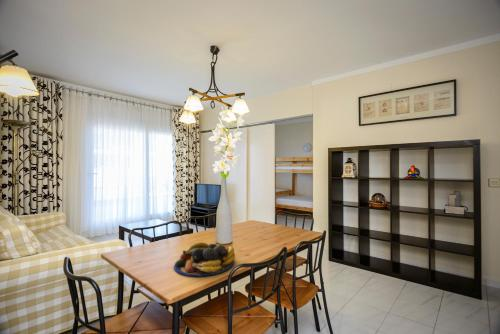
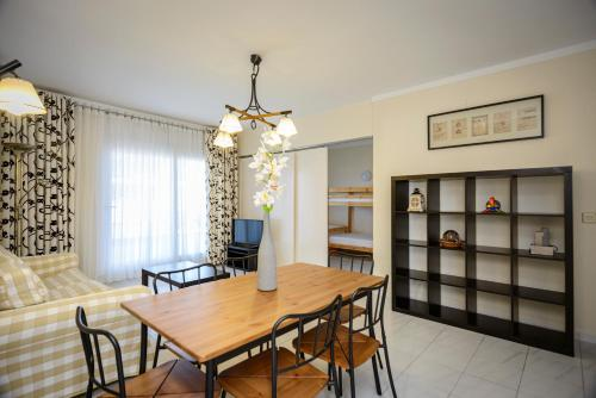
- fruit bowl [173,241,236,278]
